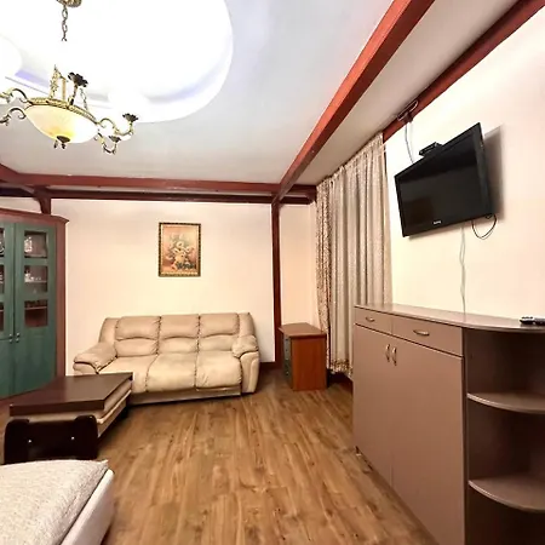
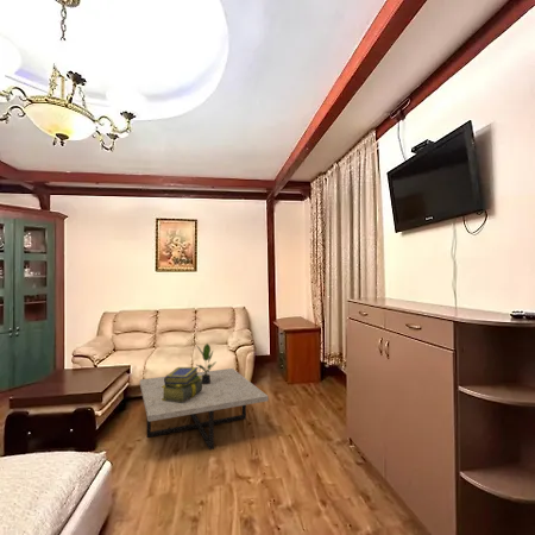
+ coffee table [139,367,270,451]
+ potted plant [196,342,218,384]
+ stack of books [162,366,202,402]
